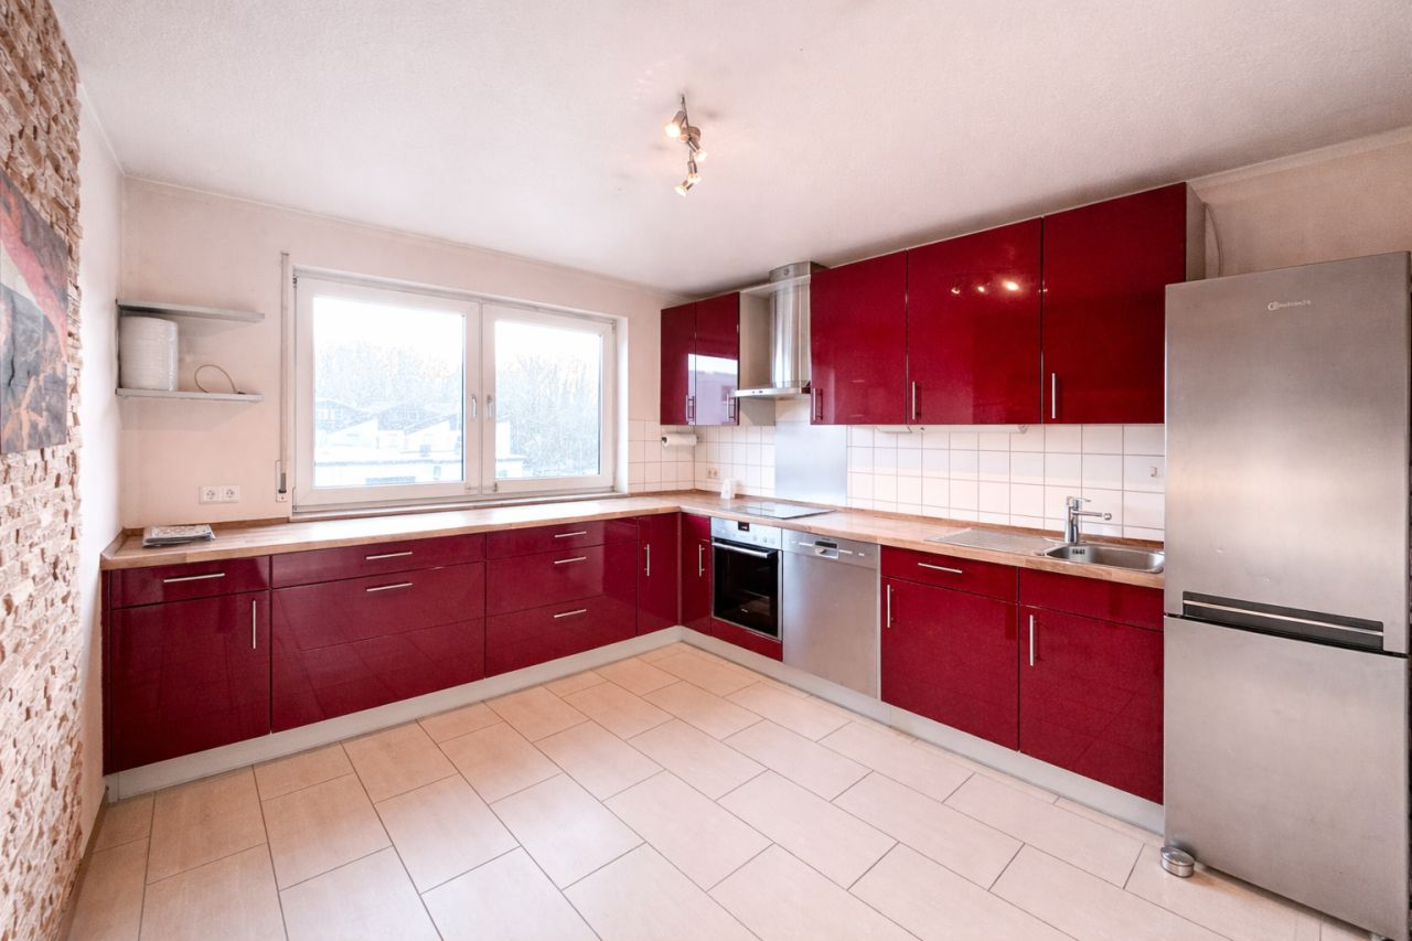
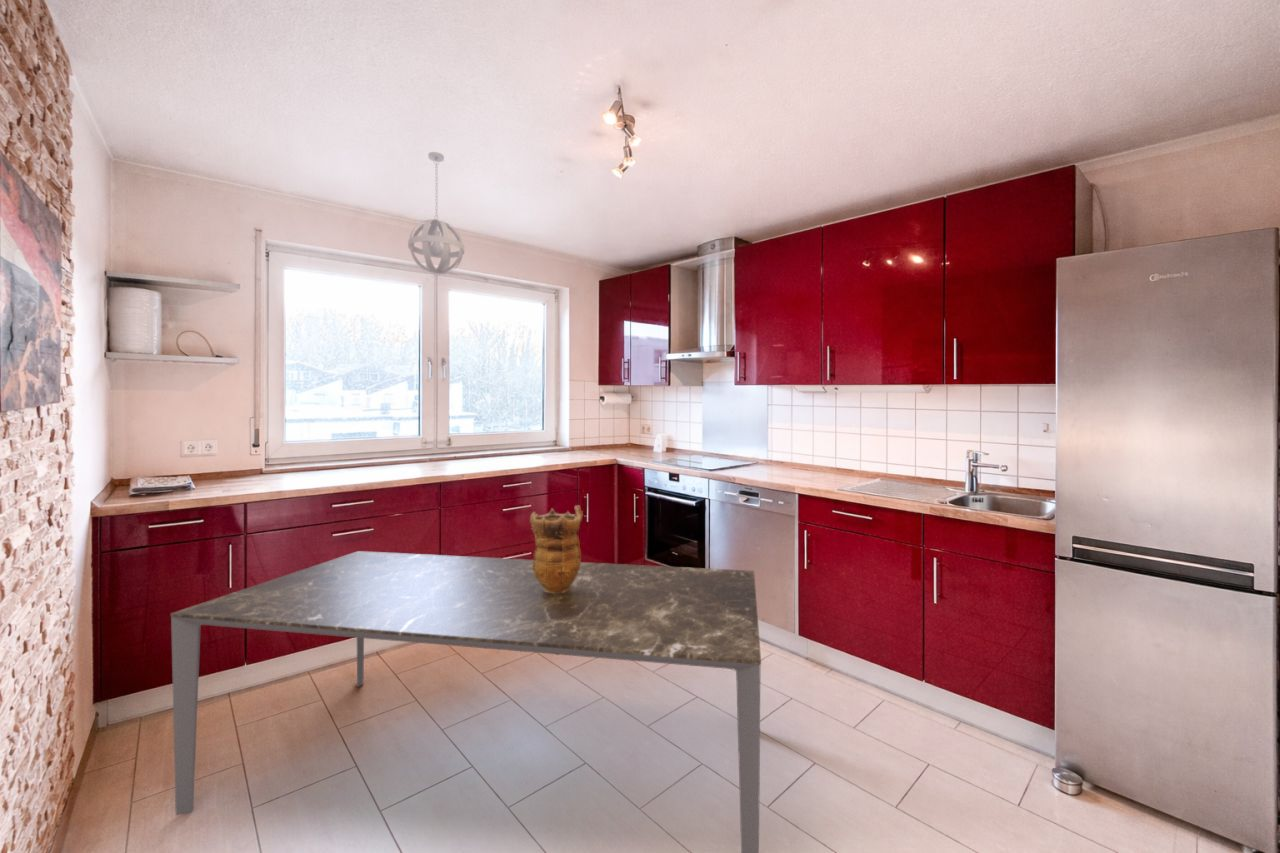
+ vase [529,504,584,593]
+ dining table [170,550,762,853]
+ pendant light [407,151,465,275]
